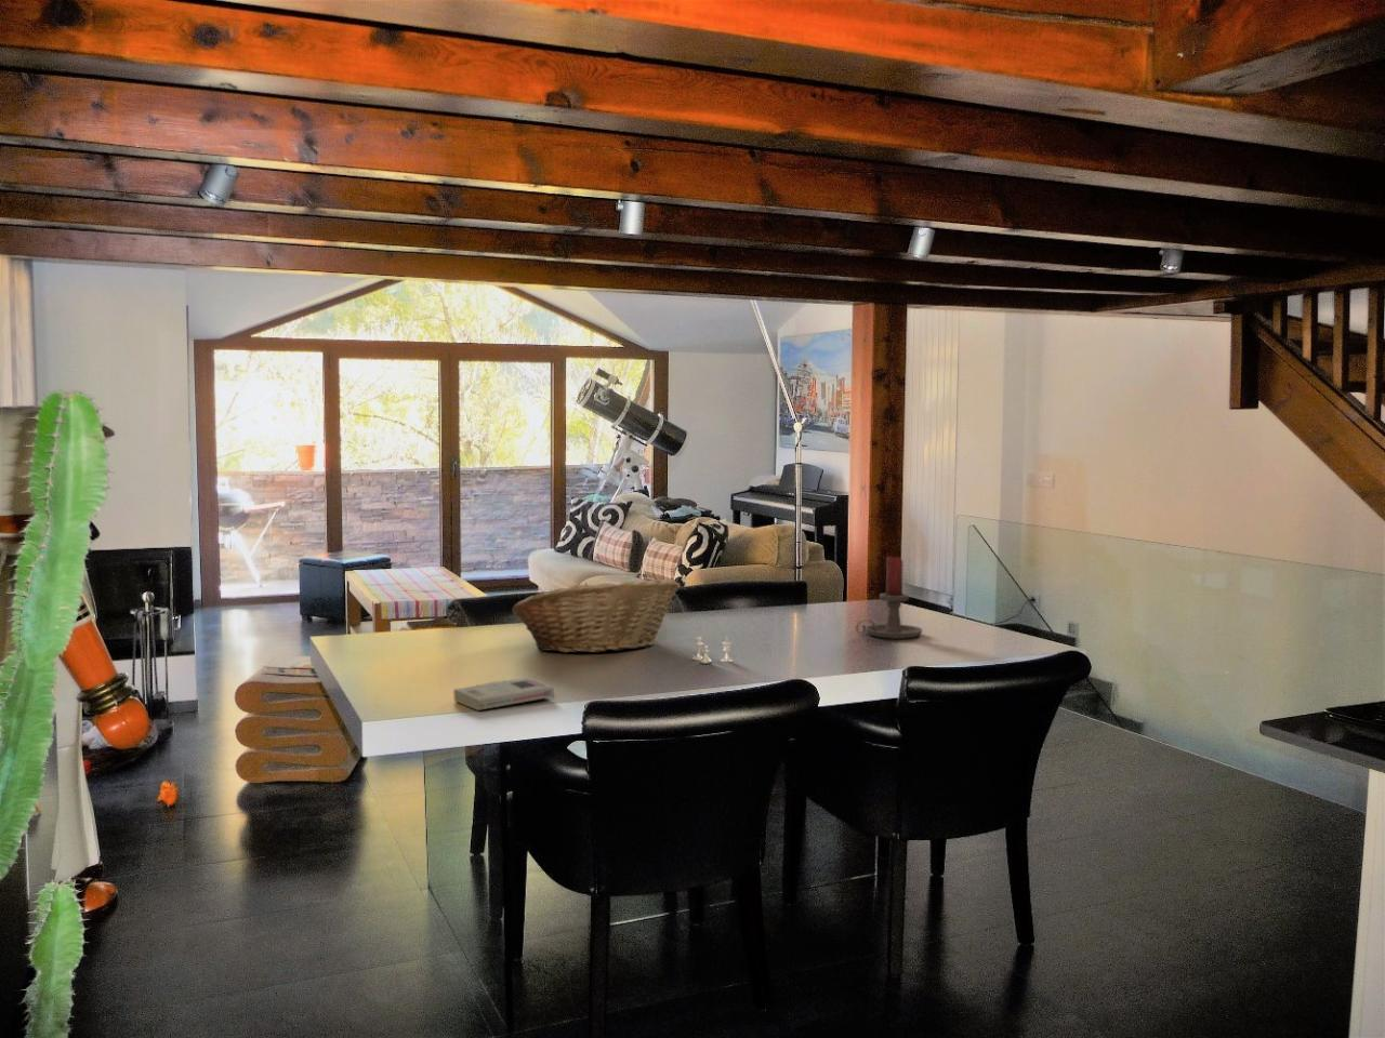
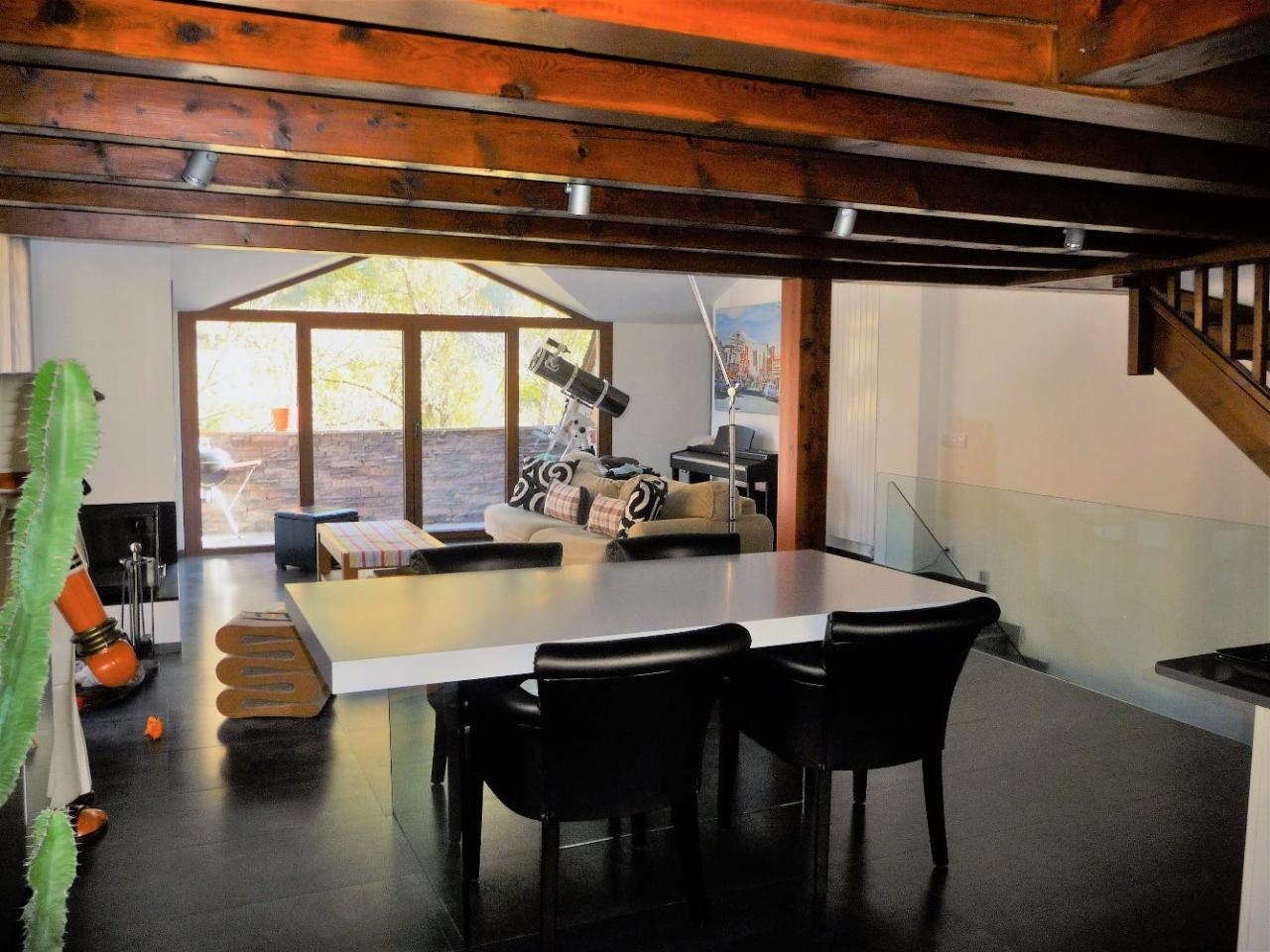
- fruit basket [510,579,681,654]
- book [454,677,555,712]
- salt and pepper shaker set [691,635,733,665]
- candle holder [855,555,923,640]
